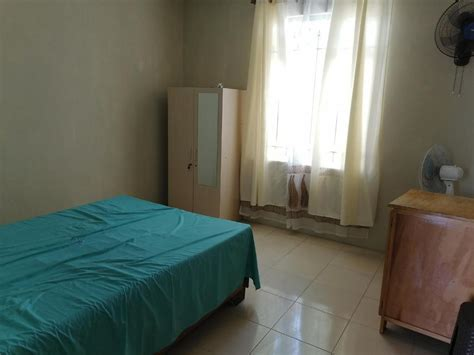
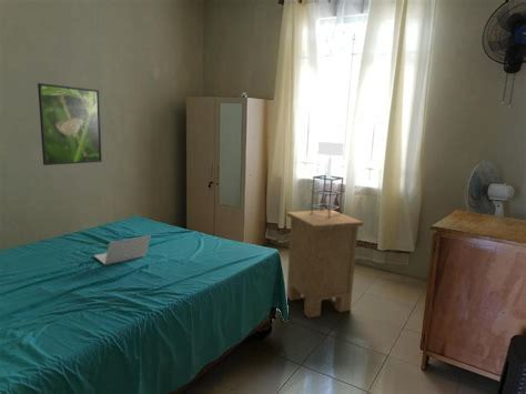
+ table lamp [310,141,345,216]
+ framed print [37,82,103,166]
+ laptop [93,232,152,265]
+ nightstand [285,210,364,320]
